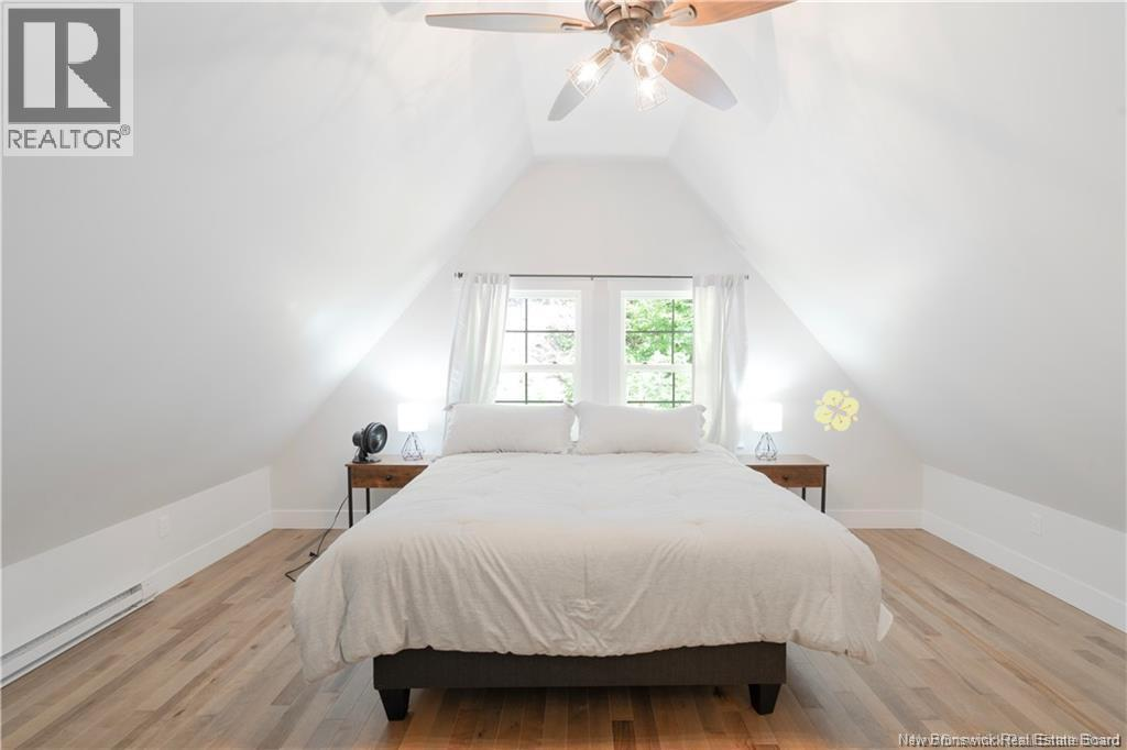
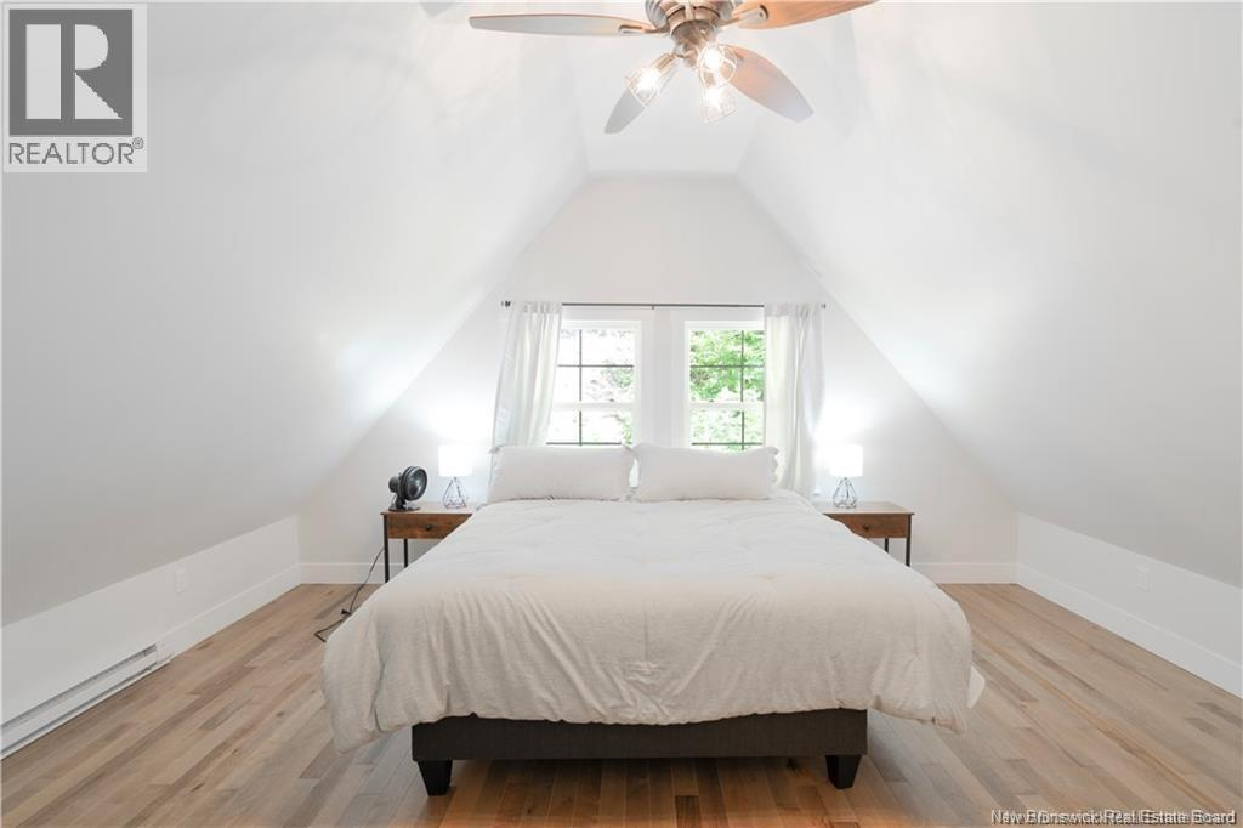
- wall ornament [813,389,860,432]
